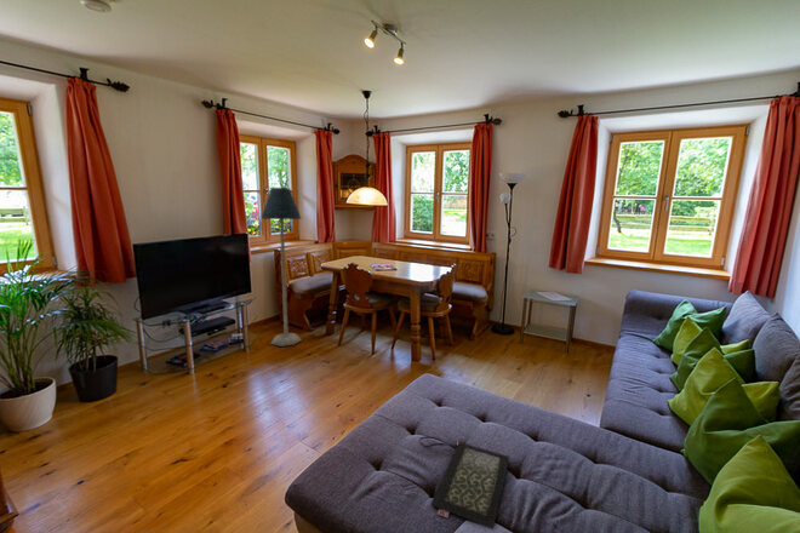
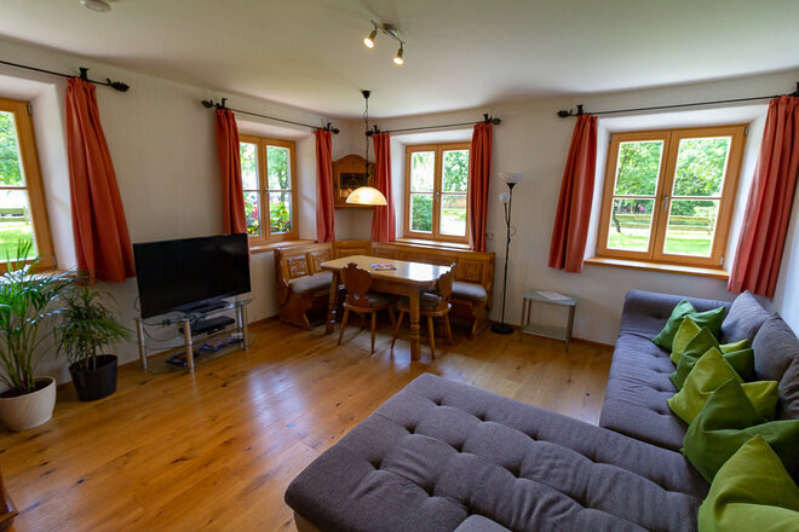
- floor lamp [259,187,303,348]
- clutch bag [418,435,510,531]
